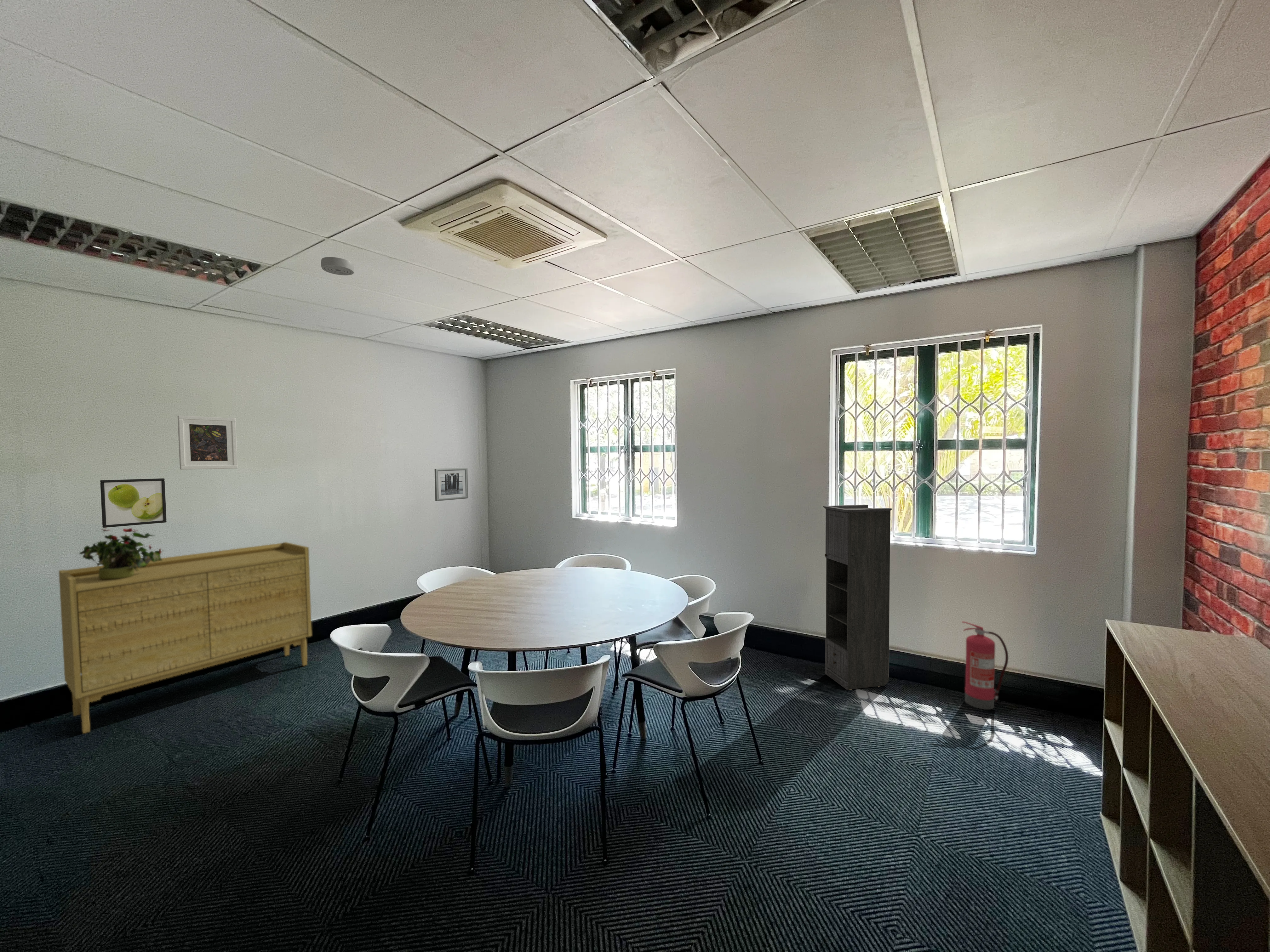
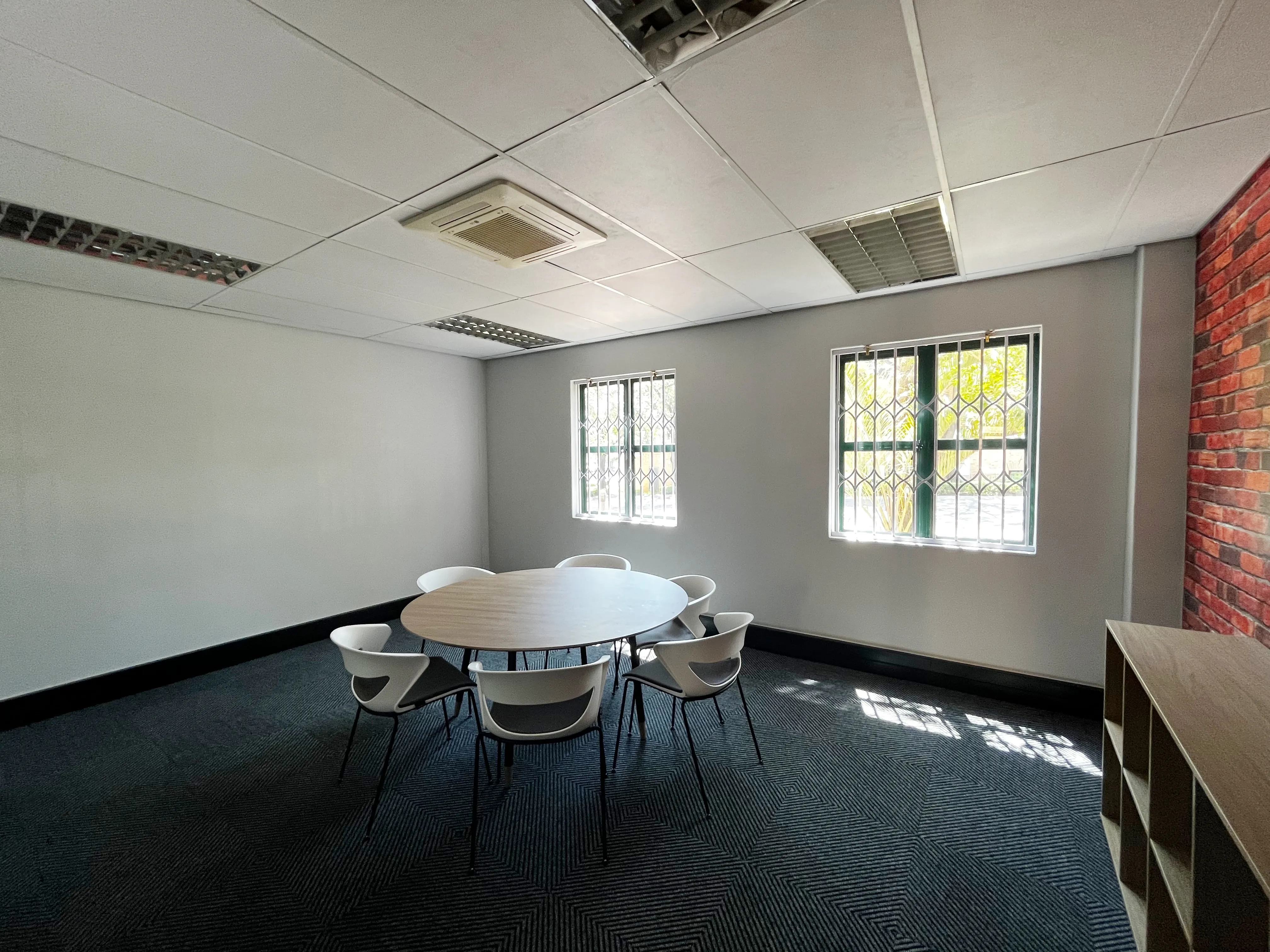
- wall art [434,467,468,501]
- smoke detector [321,257,355,276]
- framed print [100,478,167,528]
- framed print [177,415,238,470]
- fire extinguisher [961,621,1009,710]
- storage cabinet [822,504,892,690]
- sideboard [58,542,312,734]
- potted plant [79,527,164,579]
